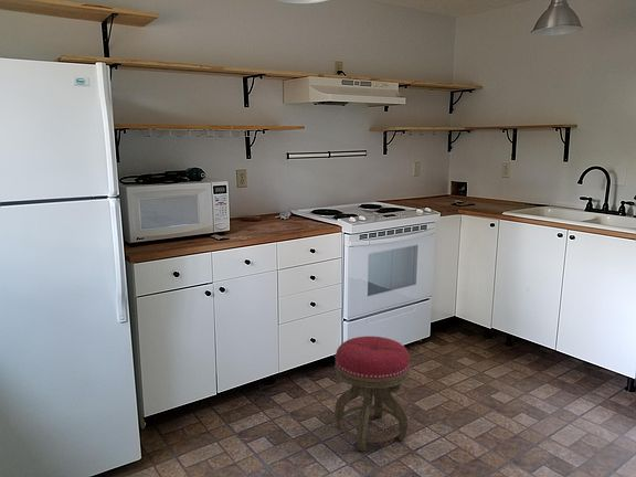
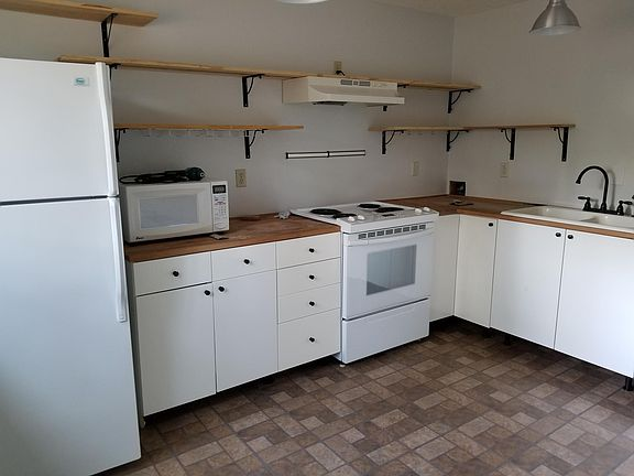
- stool [333,336,411,453]
